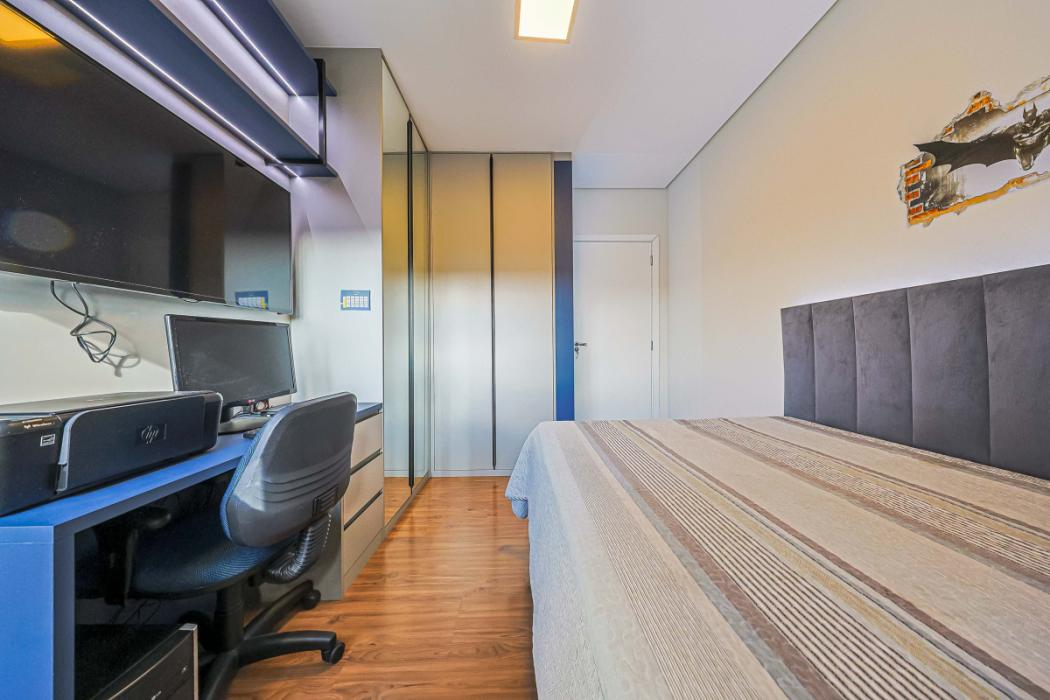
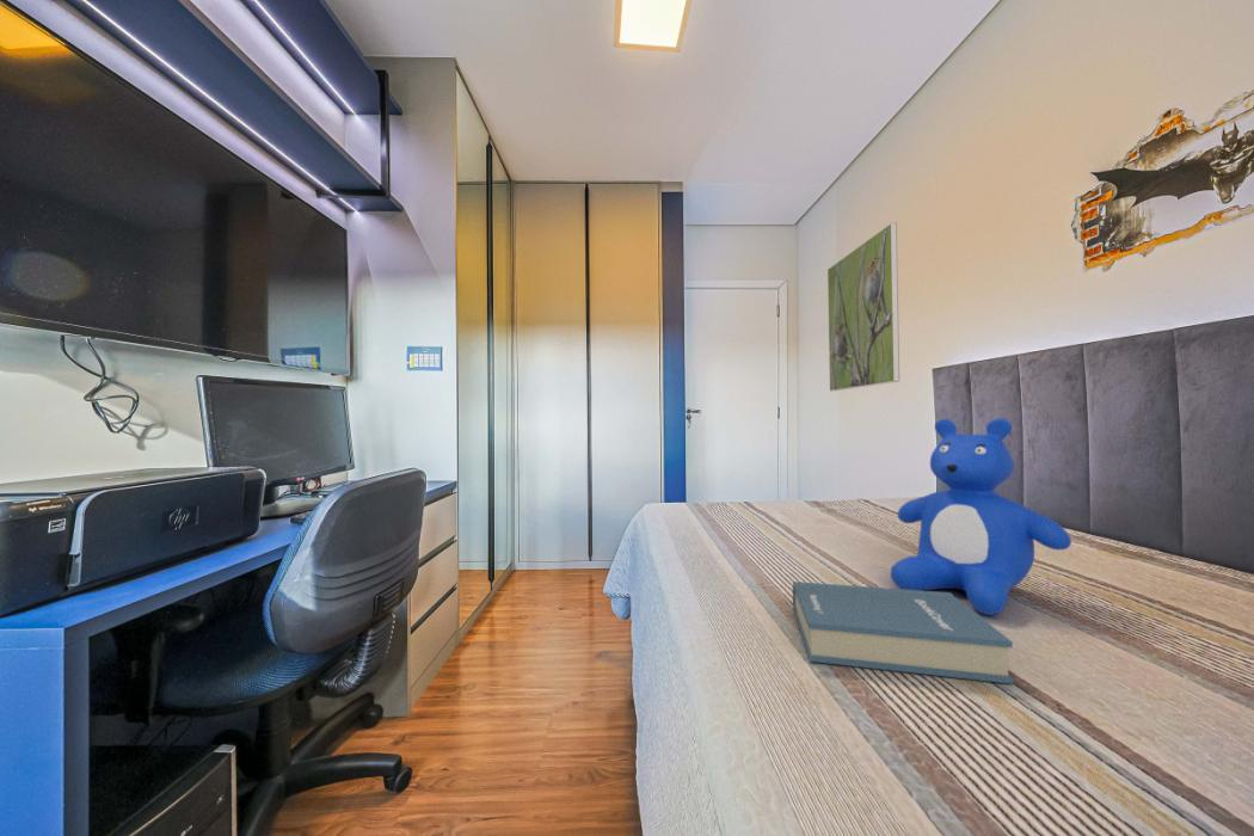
+ teddy bear [890,417,1072,616]
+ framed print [826,222,900,392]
+ hardback book [792,580,1014,686]
